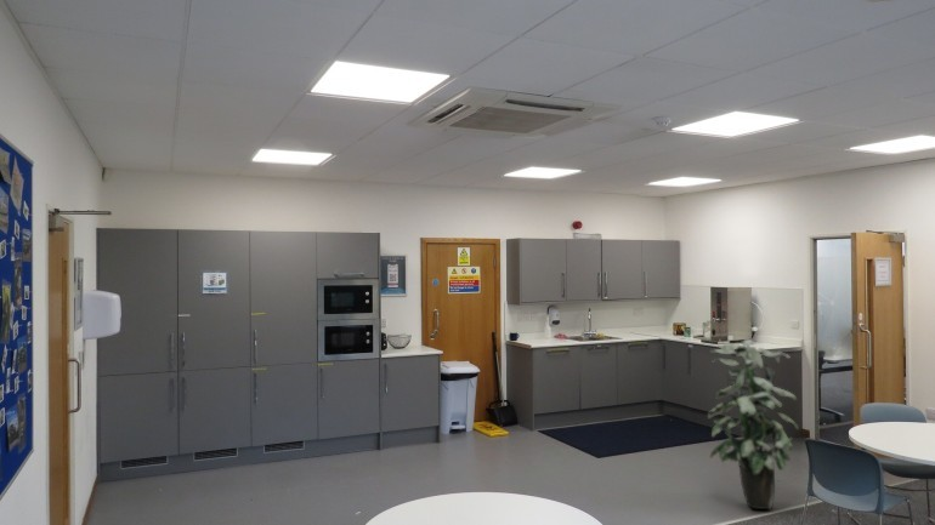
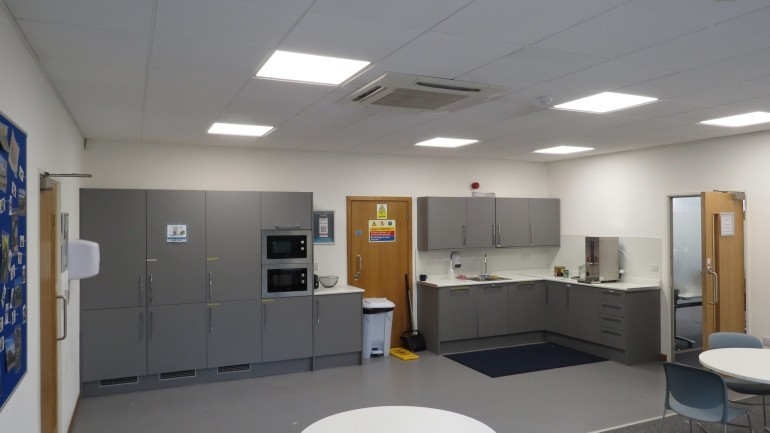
- indoor plant [707,338,800,510]
